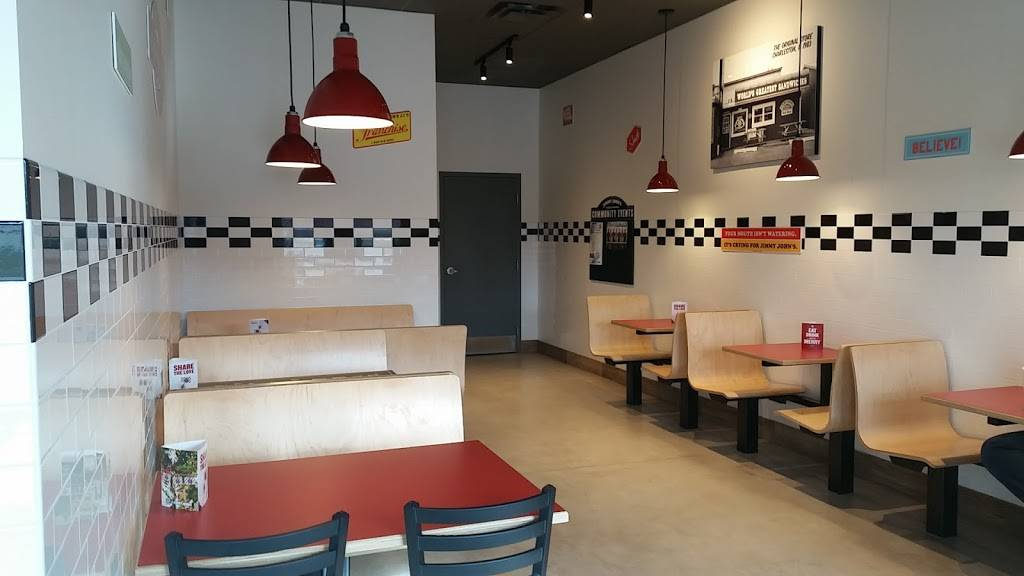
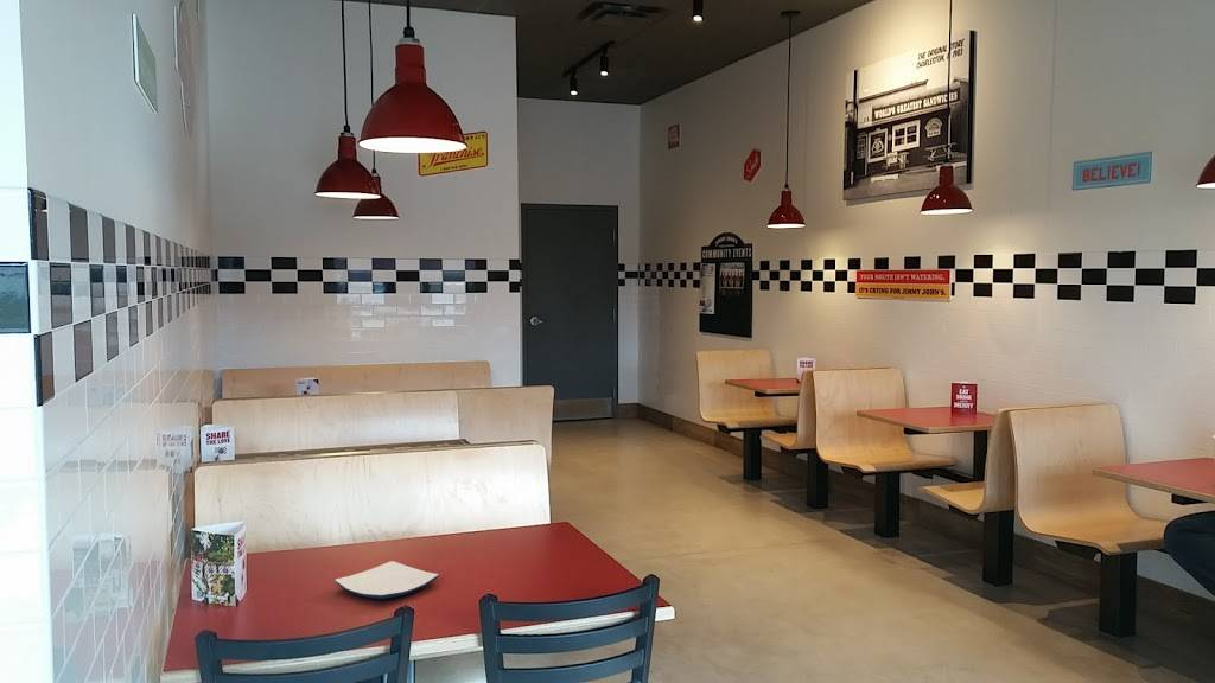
+ plate [333,560,440,600]
